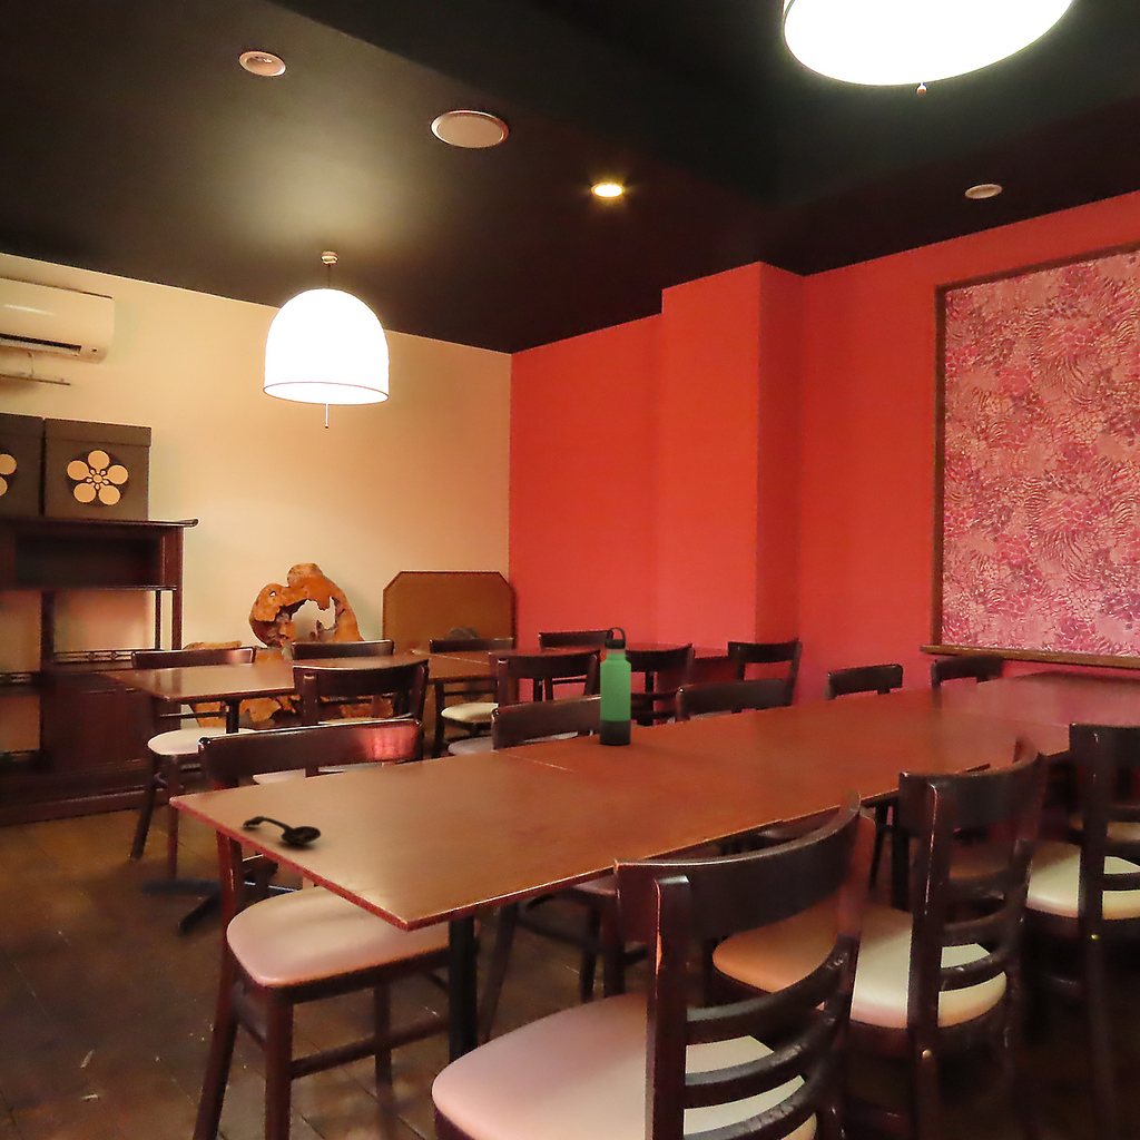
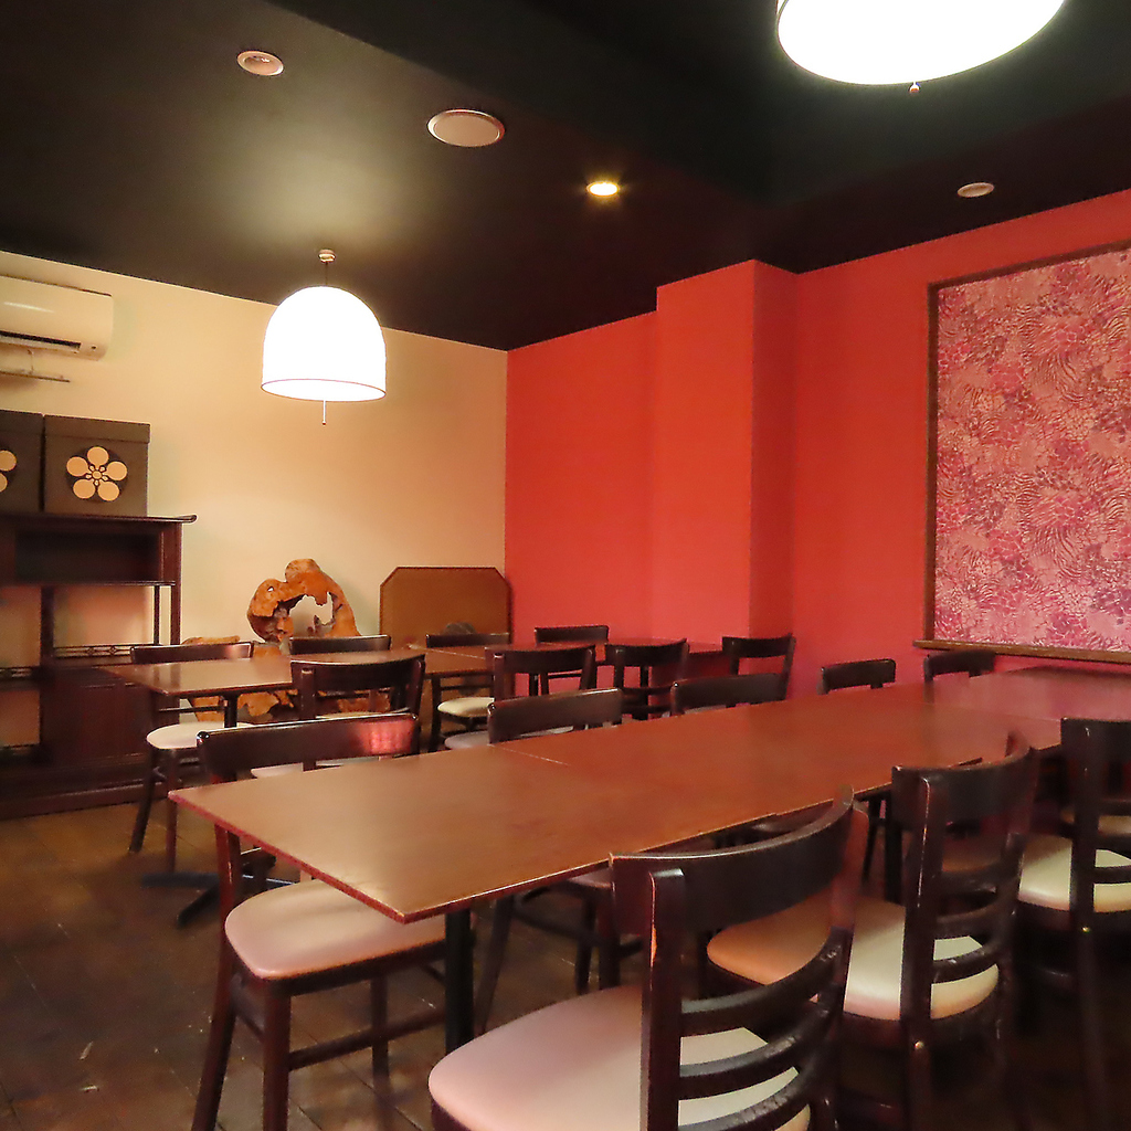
- thermos bottle [598,626,632,746]
- spoon [242,815,323,845]
